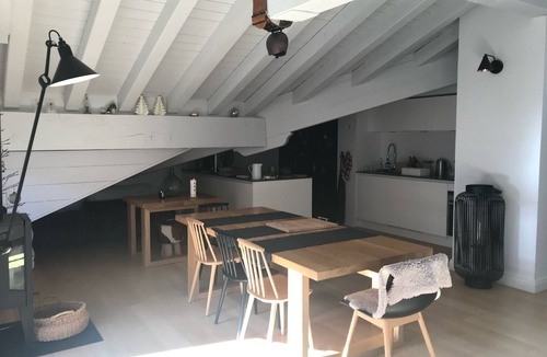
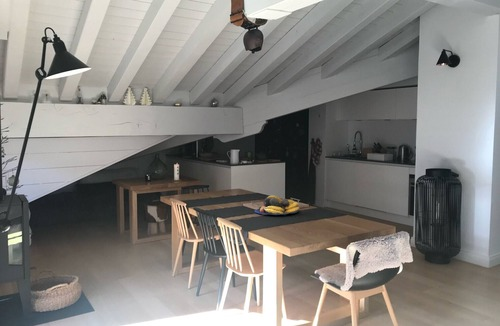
+ fruit bowl [254,195,300,216]
